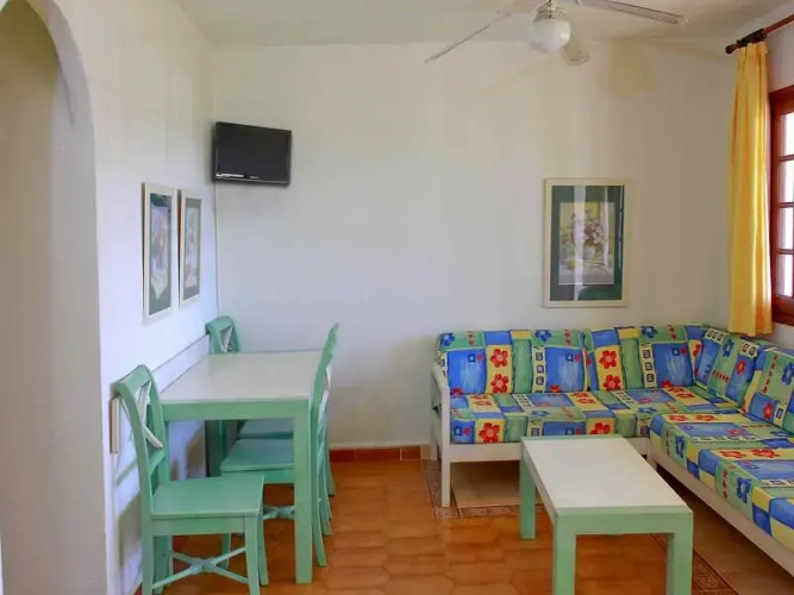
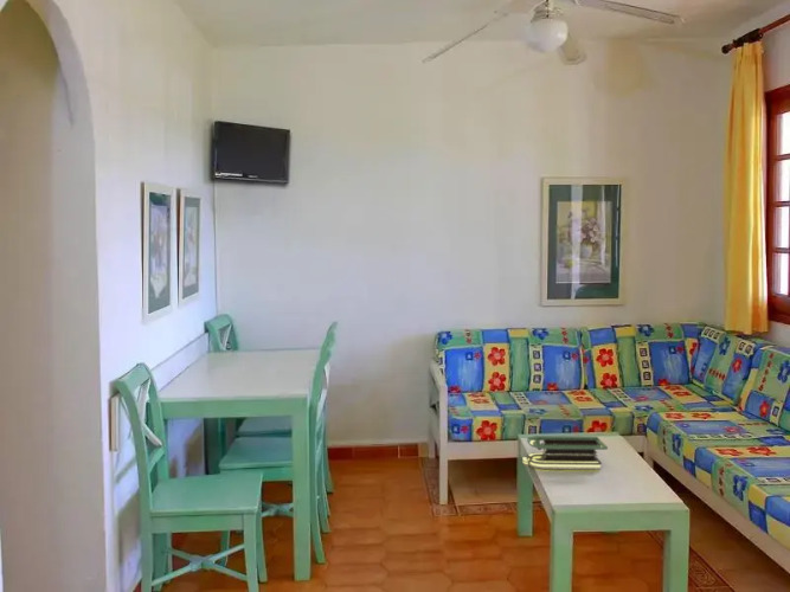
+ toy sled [521,435,609,471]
